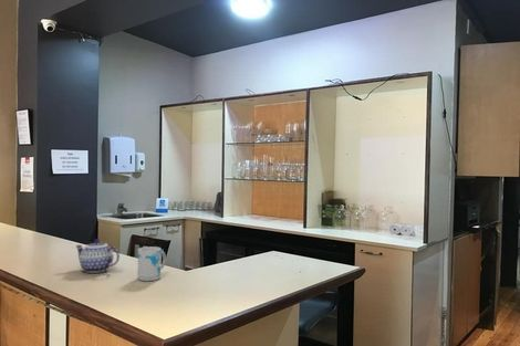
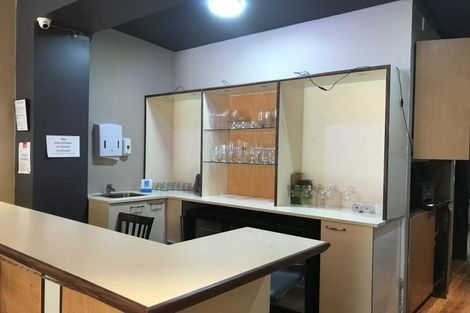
- mug [137,245,167,282]
- teapot [75,238,121,274]
